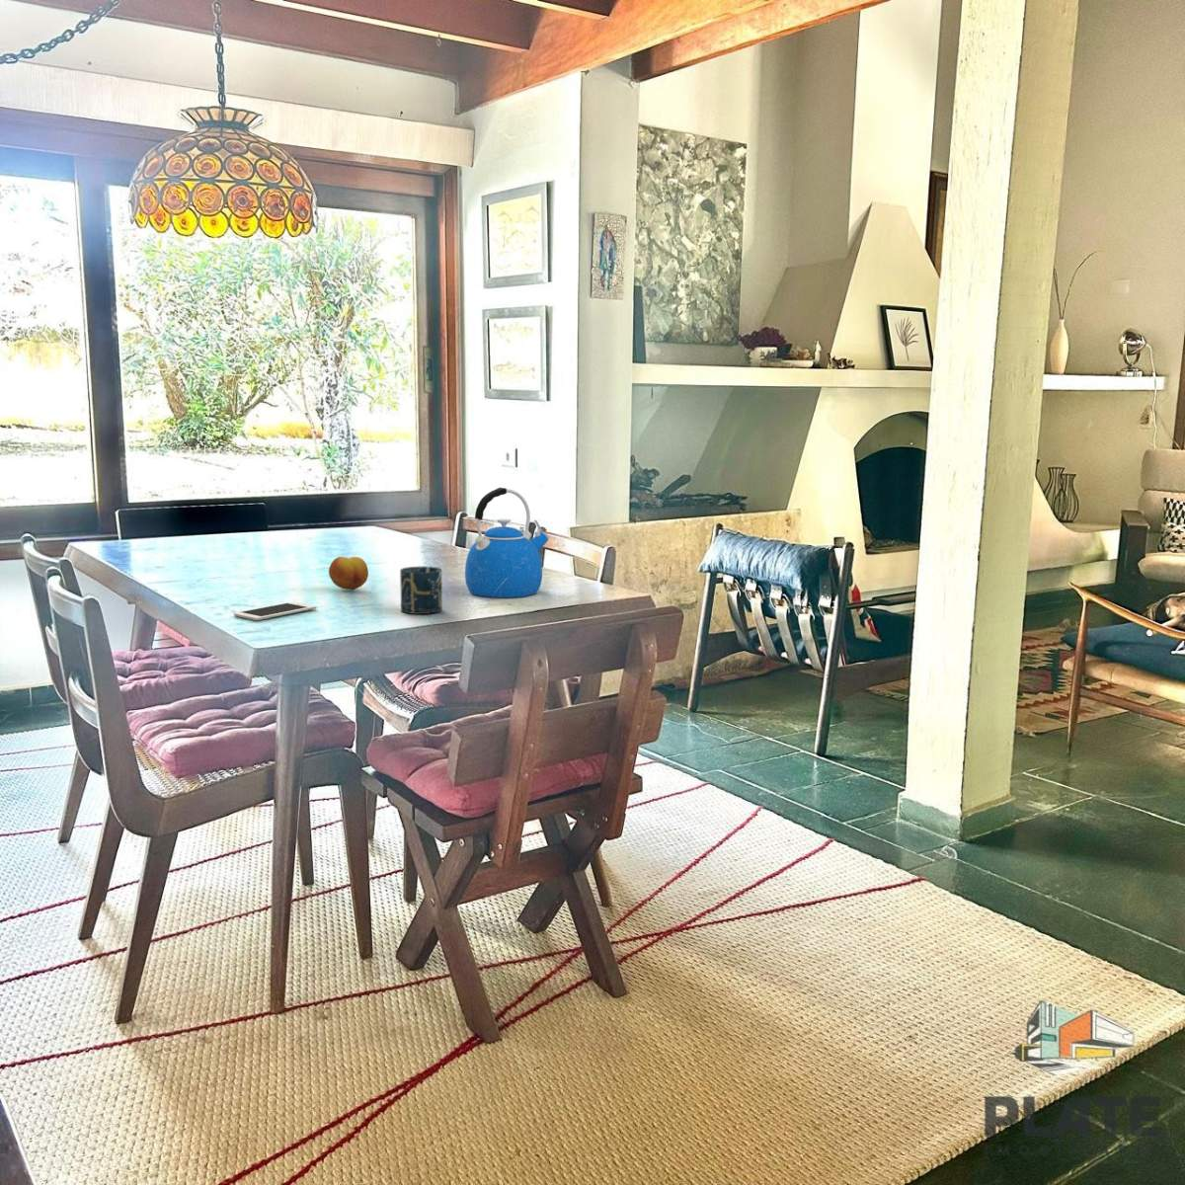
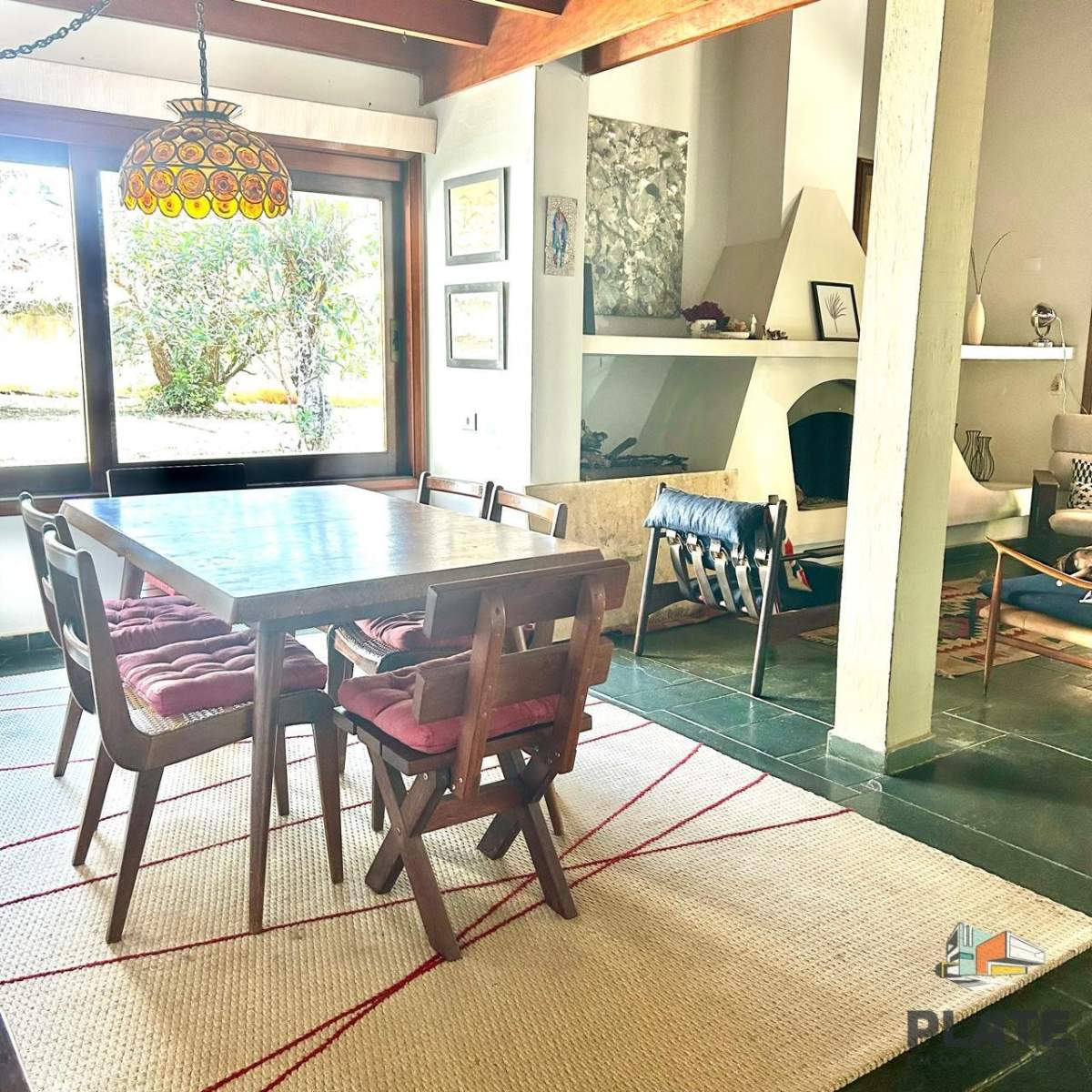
- cup [399,565,444,615]
- kettle [464,487,550,598]
- fruit [328,556,369,590]
- cell phone [233,600,317,621]
